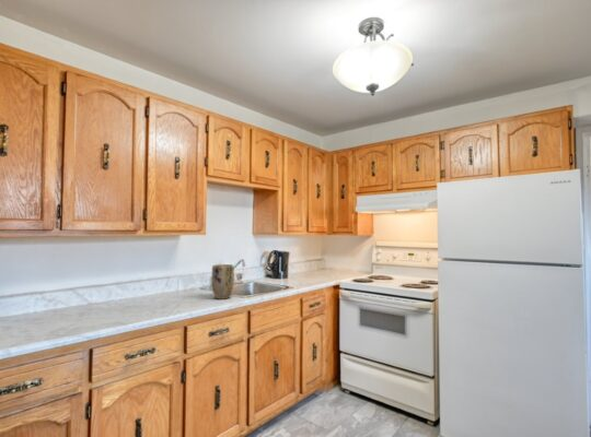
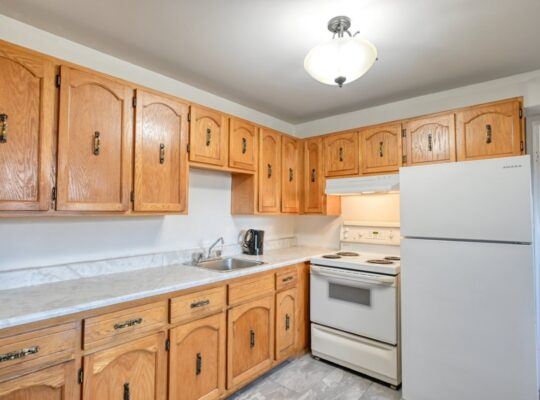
- plant pot [211,263,235,300]
